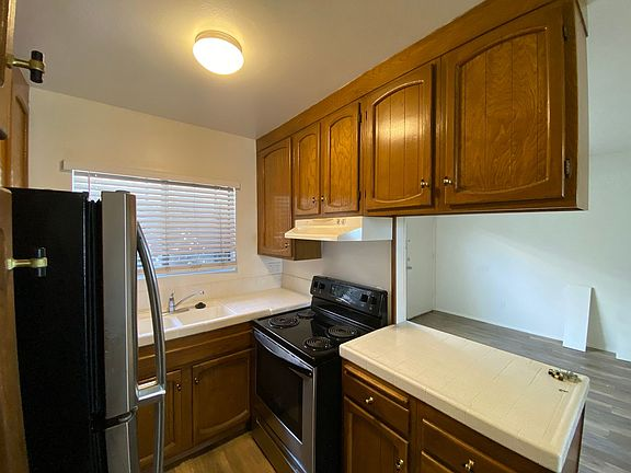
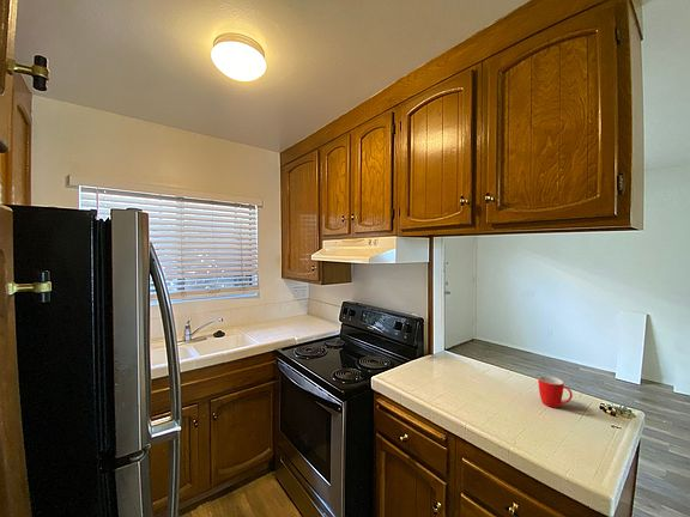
+ mug [537,375,574,409]
